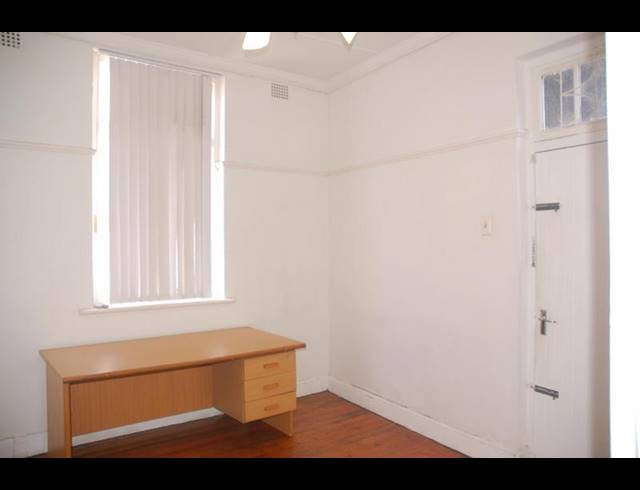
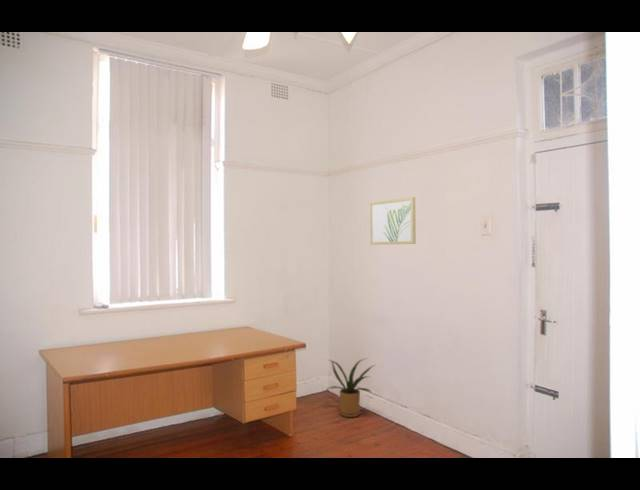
+ house plant [325,357,376,418]
+ wall art [369,196,417,246]
